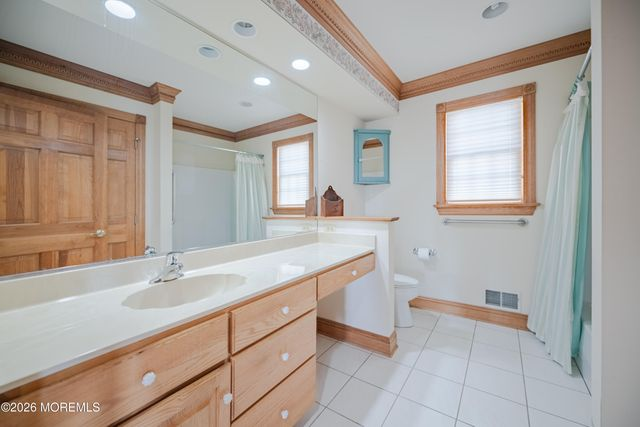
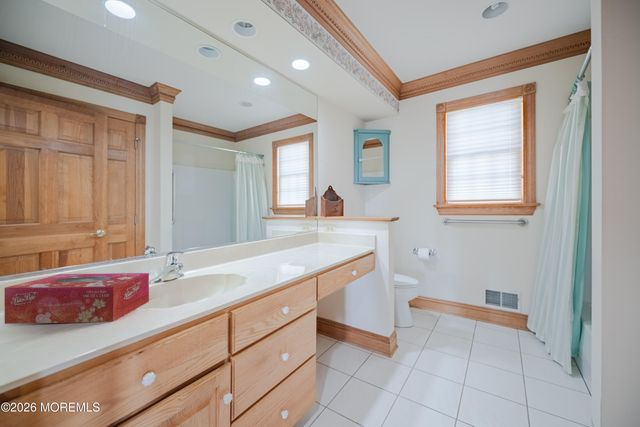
+ tissue box [4,272,150,325]
